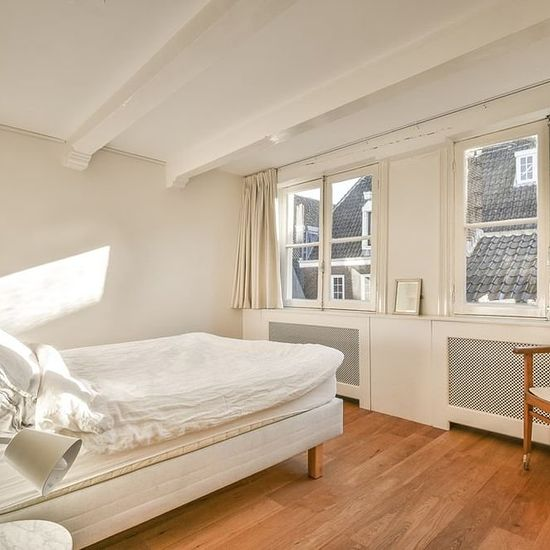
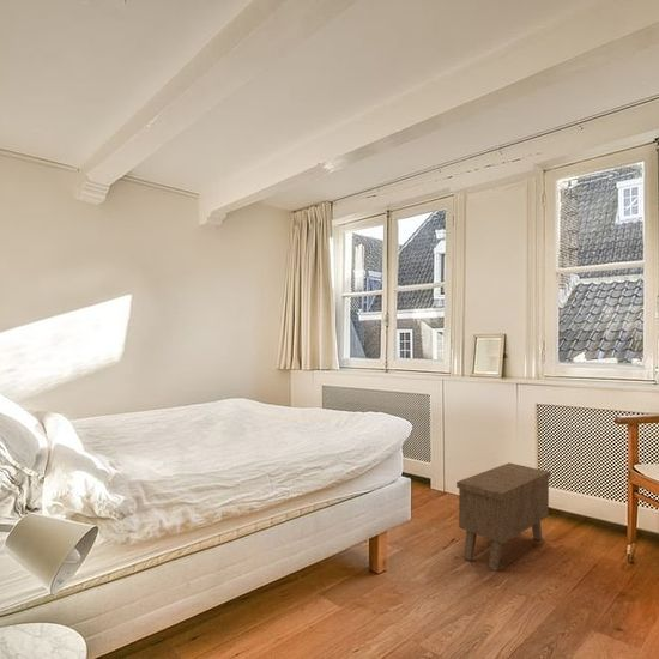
+ nightstand [455,461,551,572]
